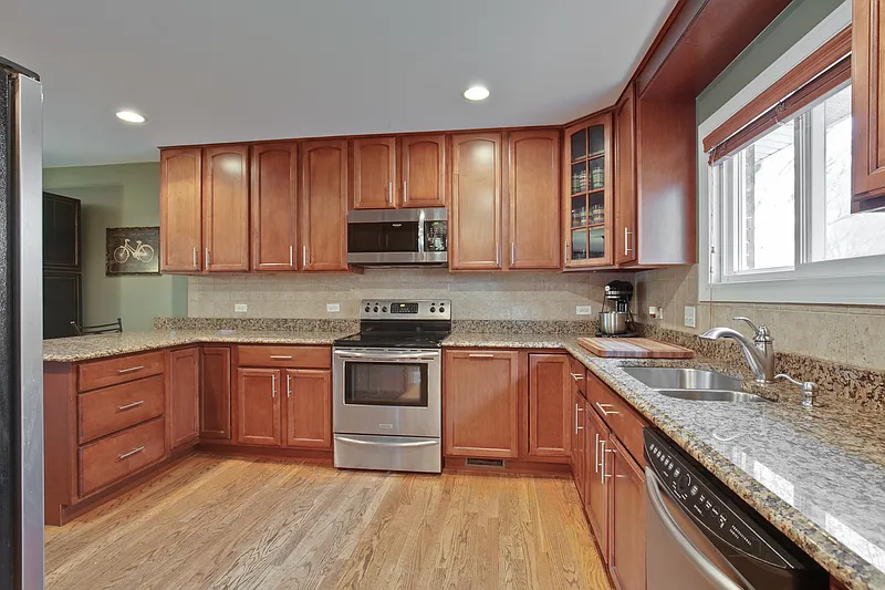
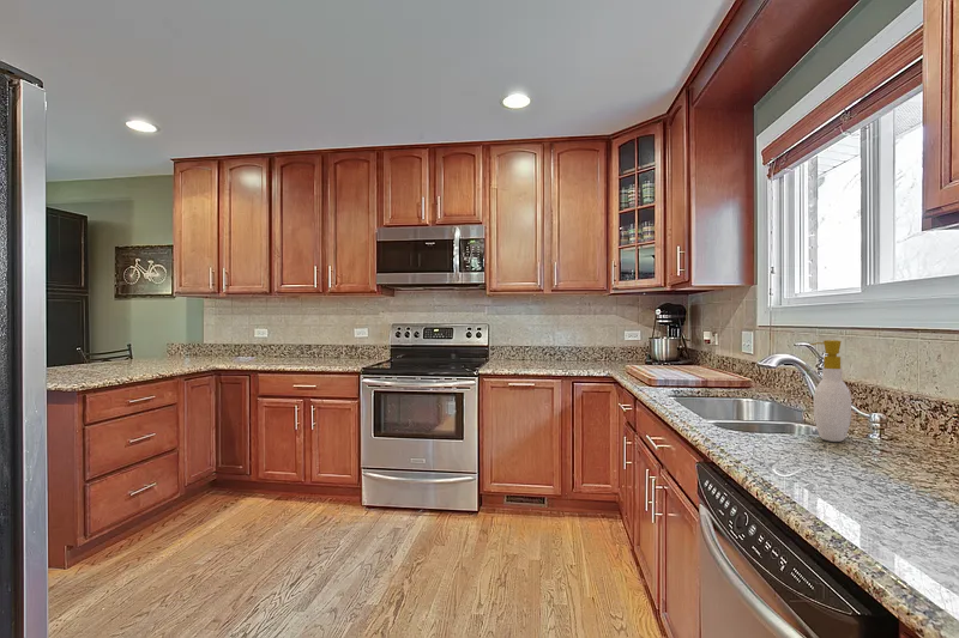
+ soap bottle [809,339,852,443]
